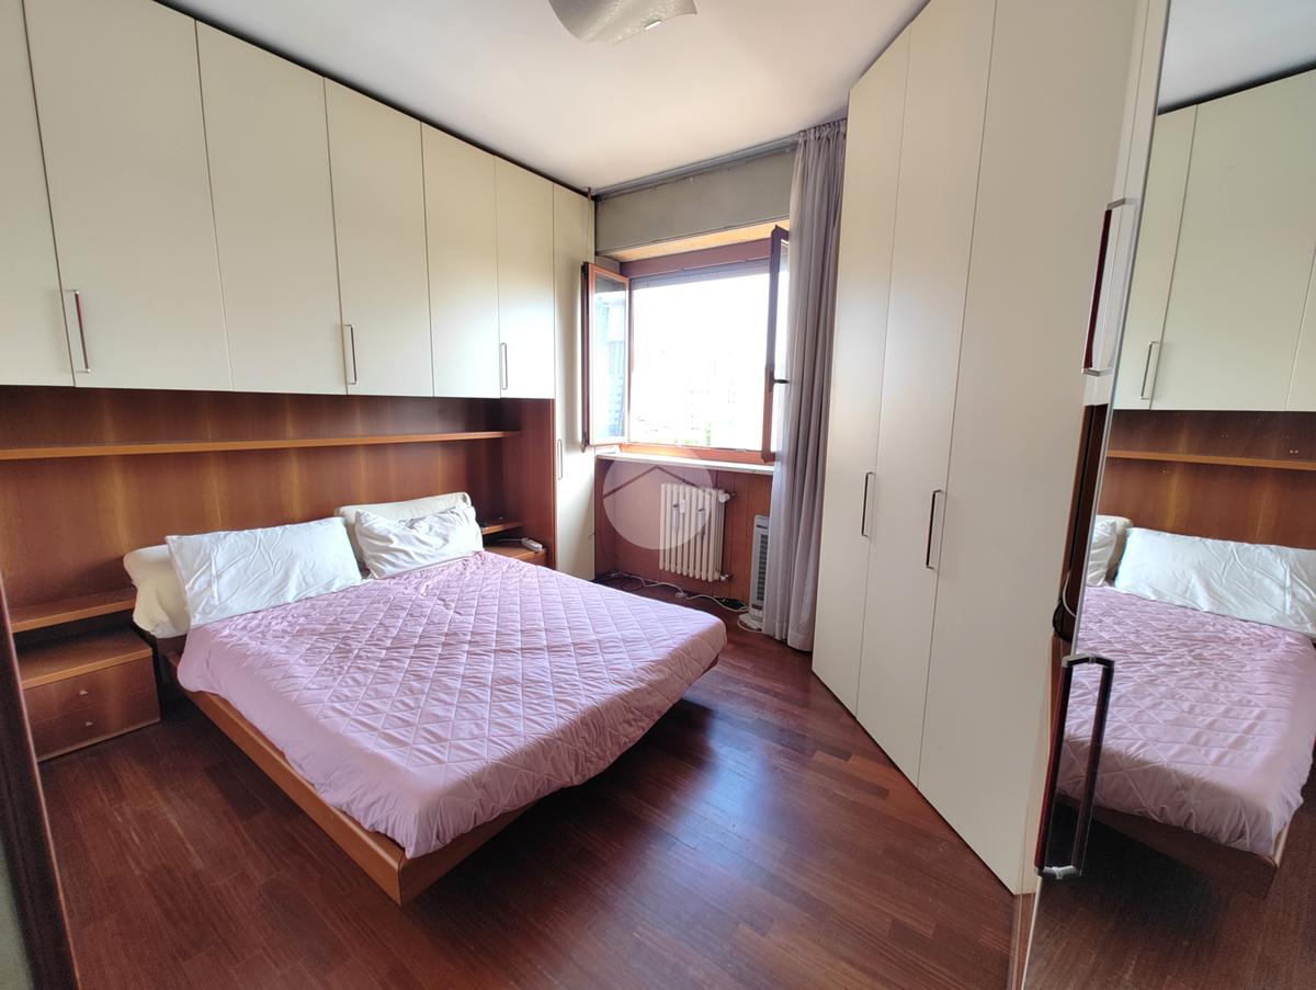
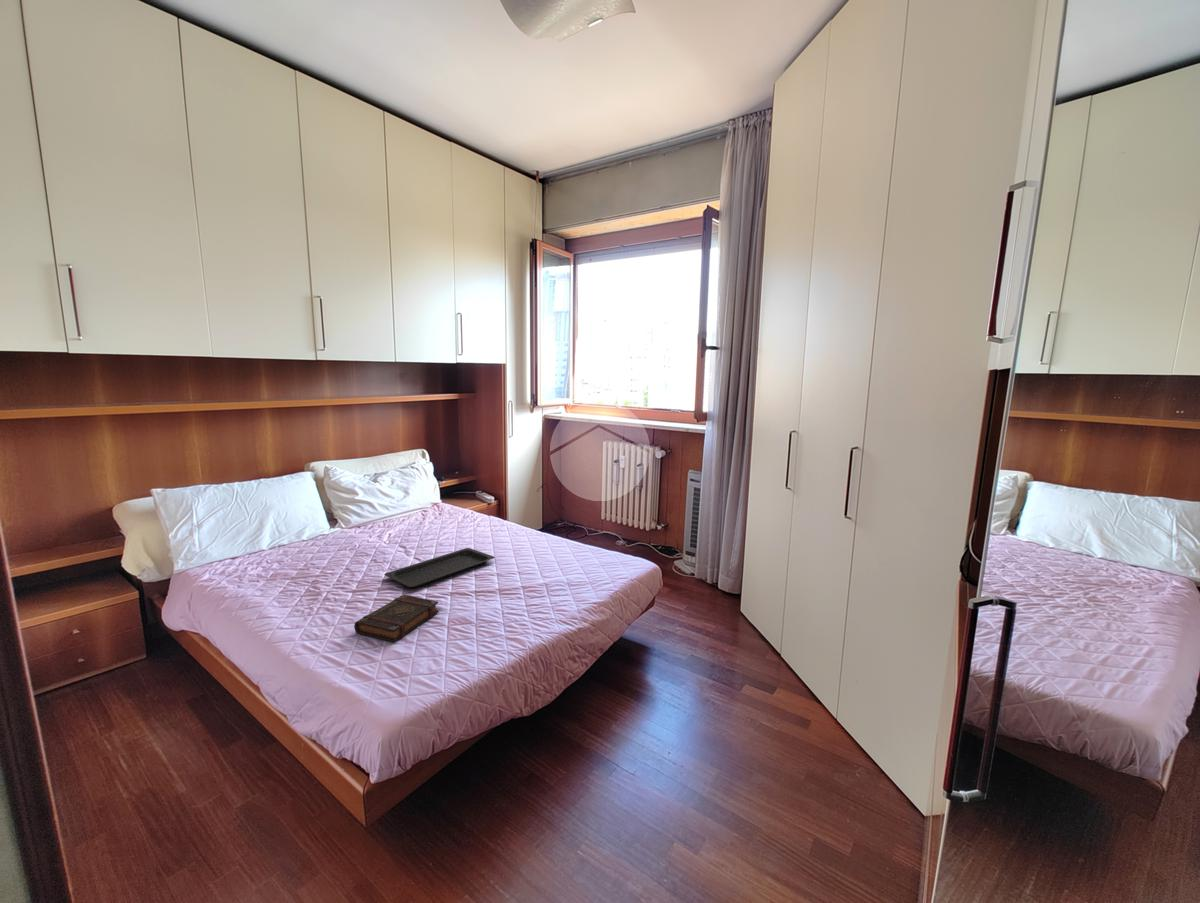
+ serving tray [383,547,496,589]
+ book [353,594,440,643]
